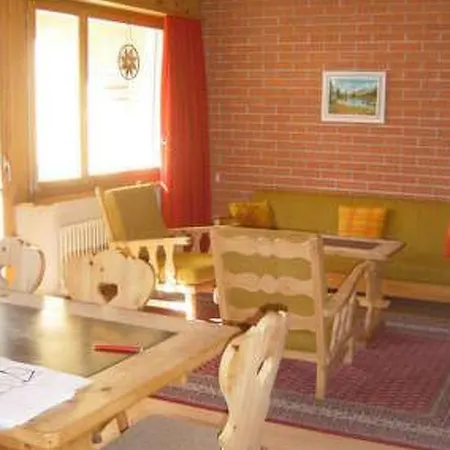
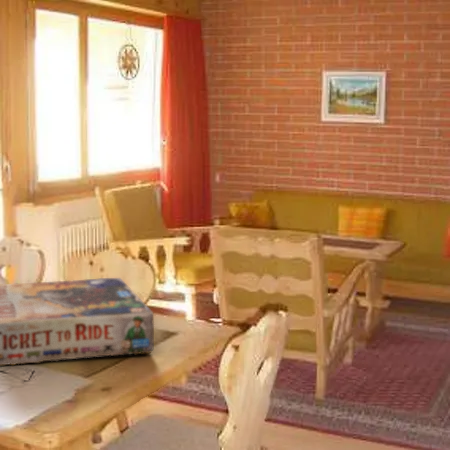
+ board game [0,277,155,367]
